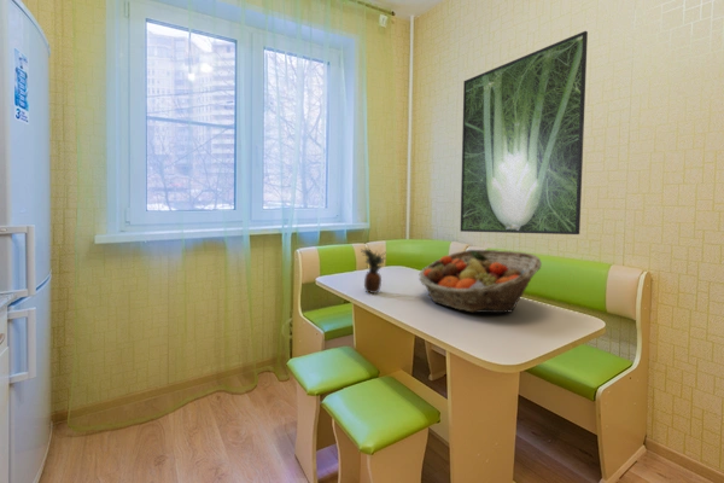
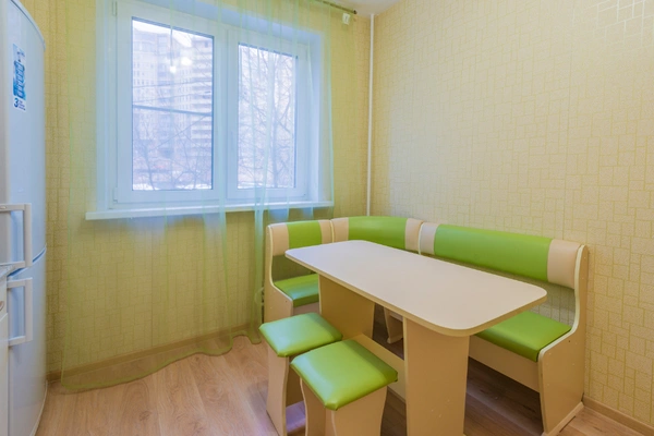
- fruit [360,248,386,295]
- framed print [460,30,589,235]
- fruit basket [418,249,543,314]
